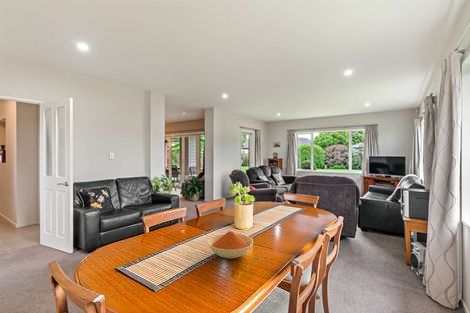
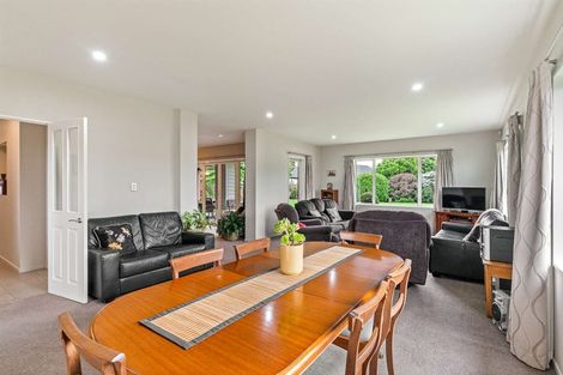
- bowl [207,230,254,260]
